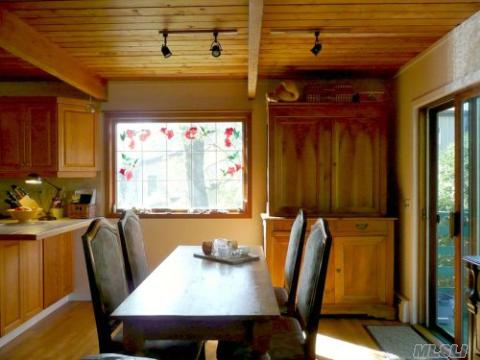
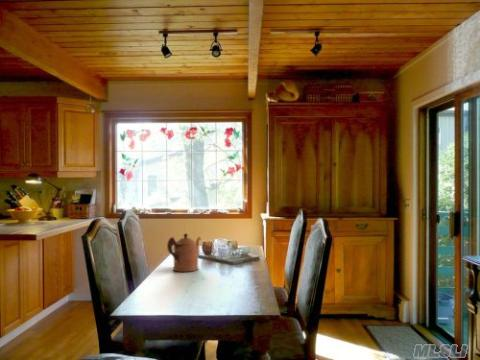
+ coffeepot [166,232,202,273]
